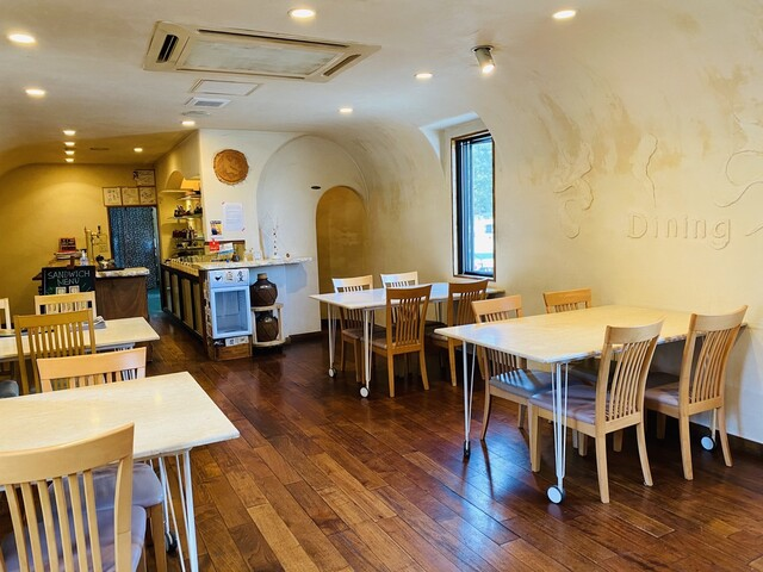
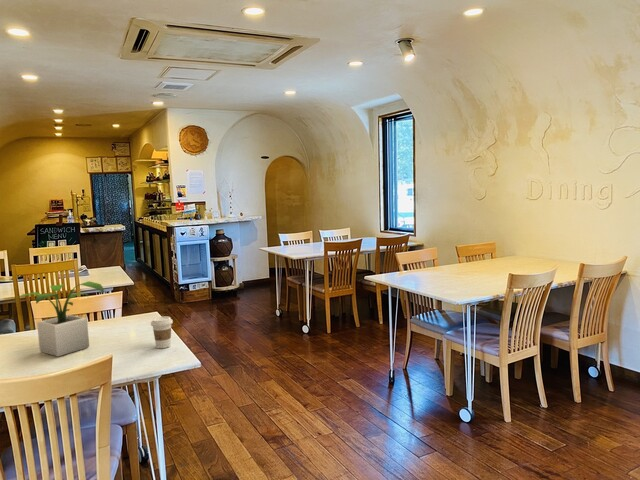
+ coffee cup [150,315,174,349]
+ potted plant [12,280,105,357]
